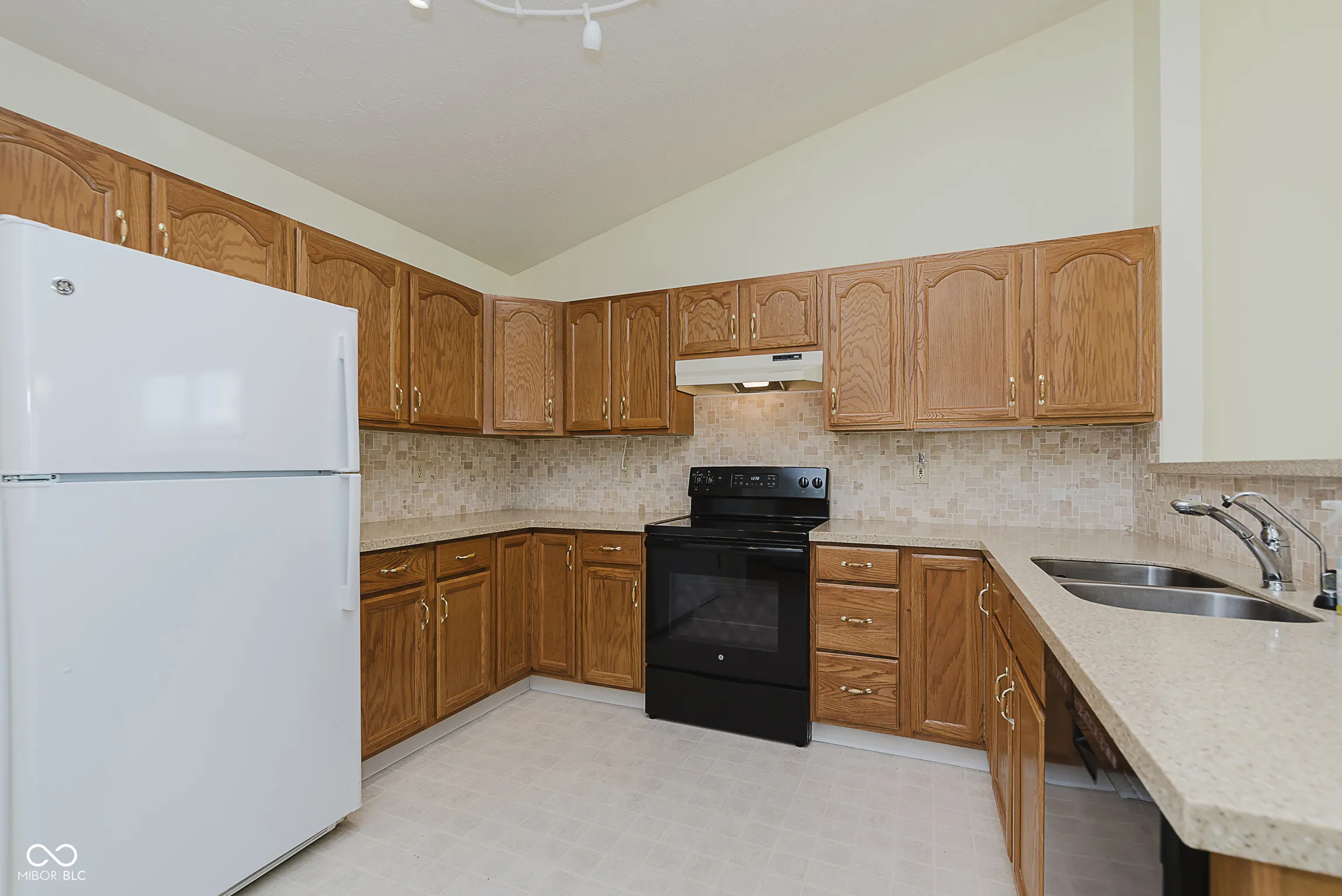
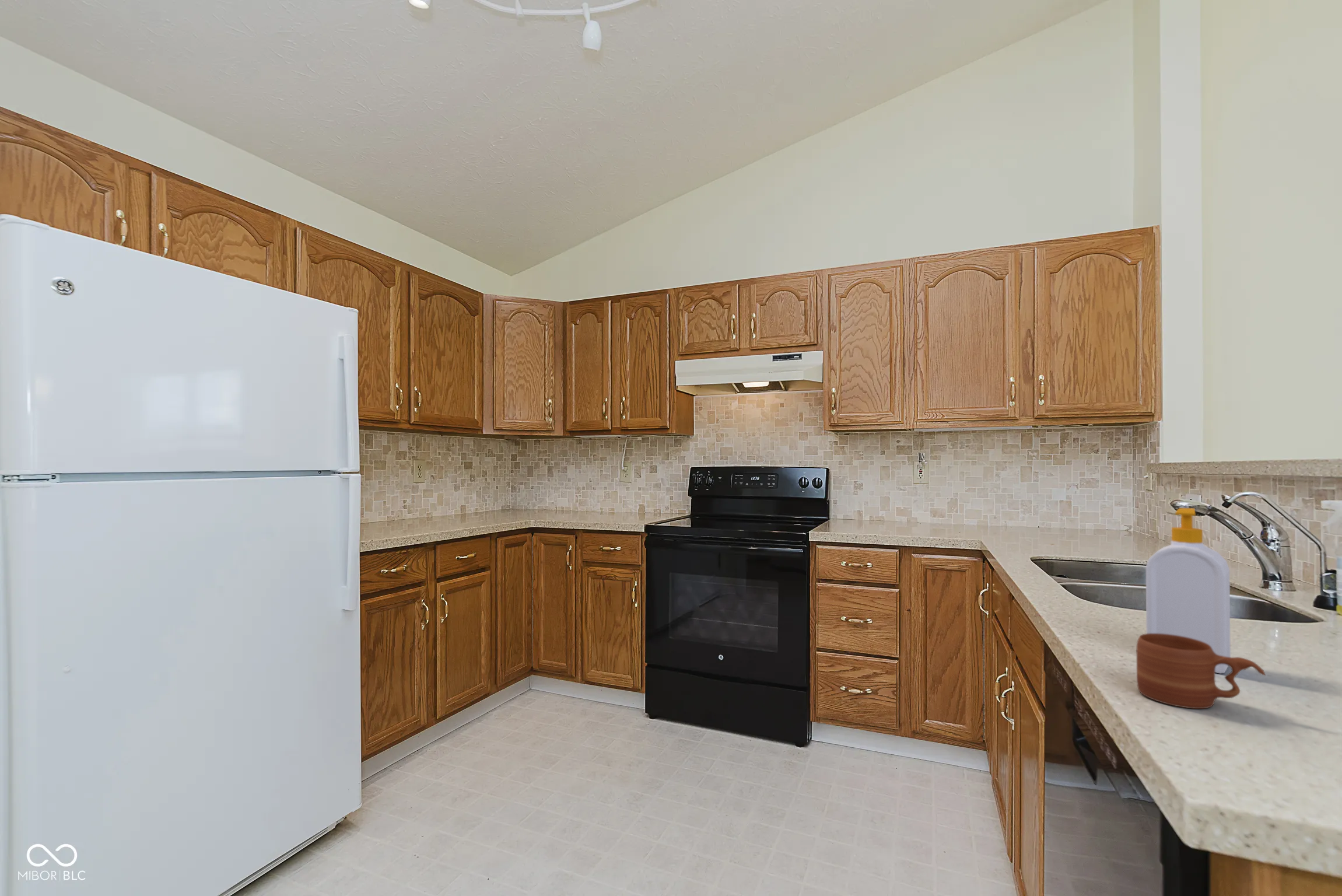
+ mug [1136,633,1266,709]
+ soap bottle [1145,508,1231,674]
